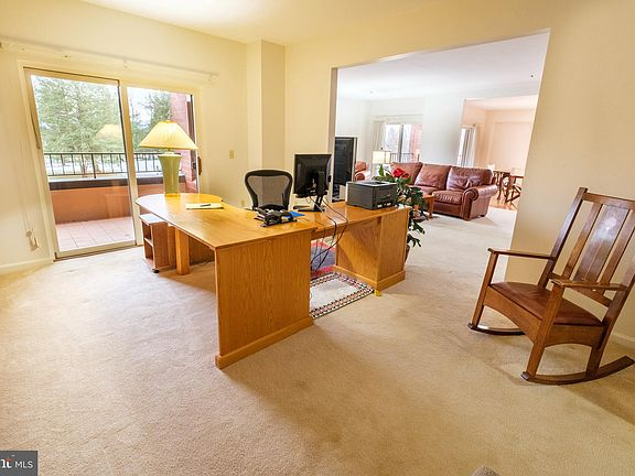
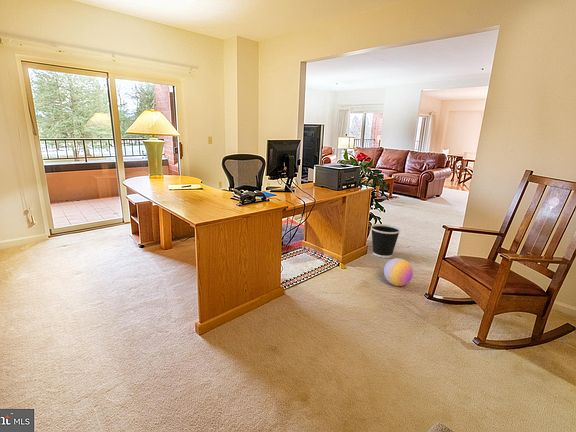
+ wastebasket [370,223,401,259]
+ ball [383,257,414,287]
